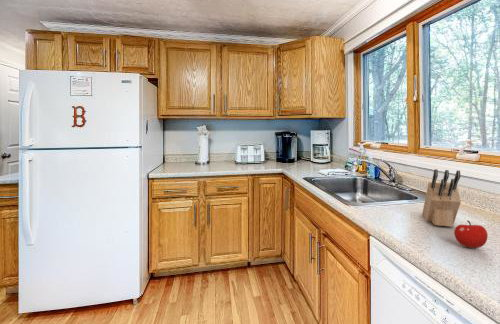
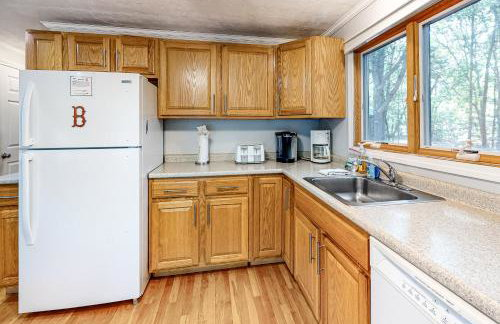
- knife block [421,168,462,228]
- apple [453,219,489,249]
